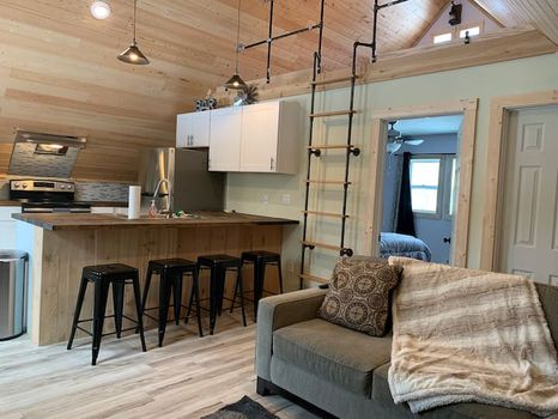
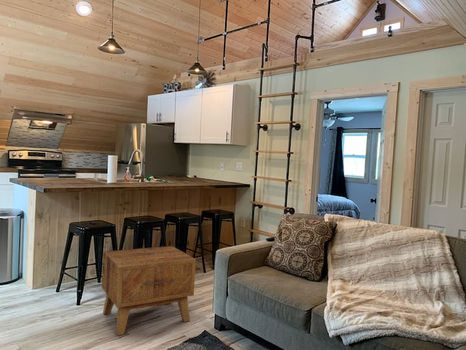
+ side table [101,245,197,336]
